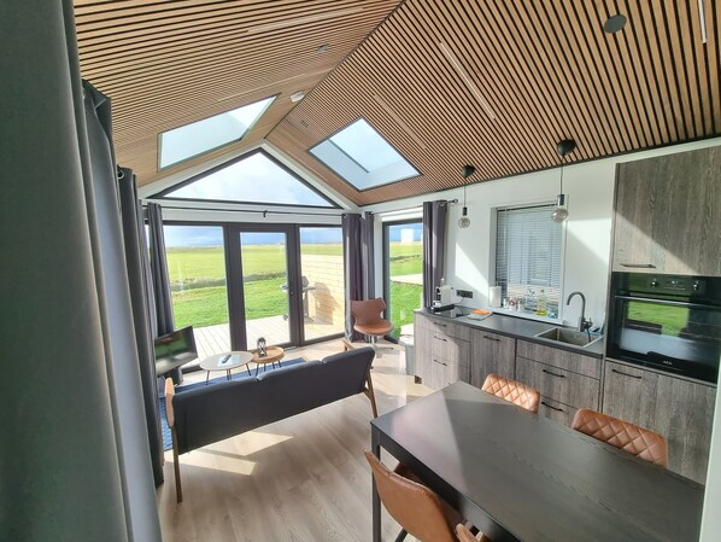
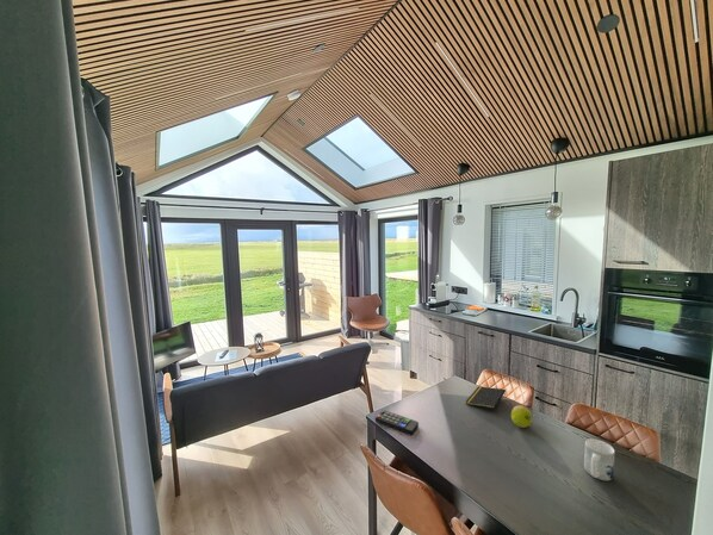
+ mug [583,437,616,481]
+ remote control [374,409,420,436]
+ notepad [465,385,507,410]
+ fruit [510,404,534,429]
